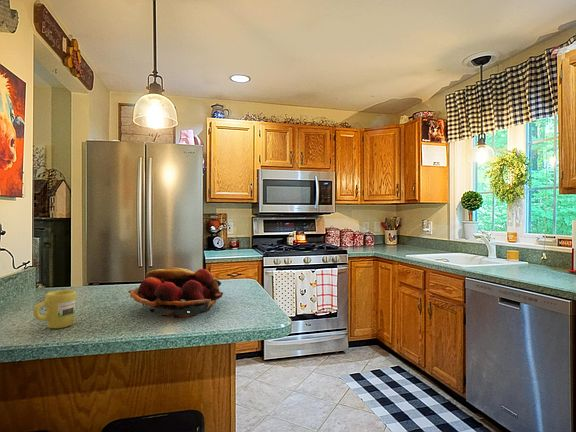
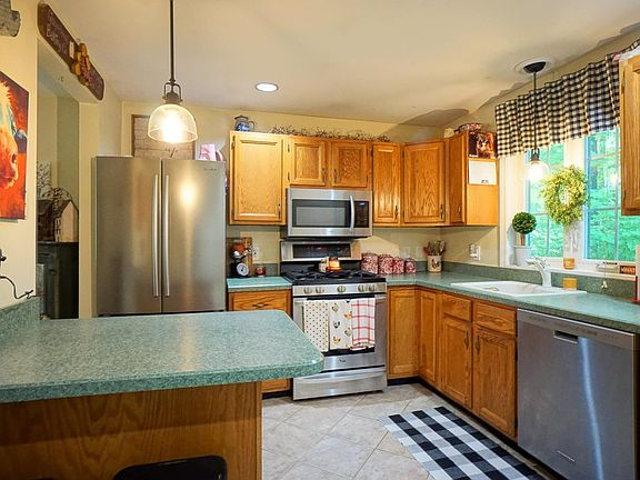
- fruit basket [127,267,224,319]
- mug [32,289,77,329]
